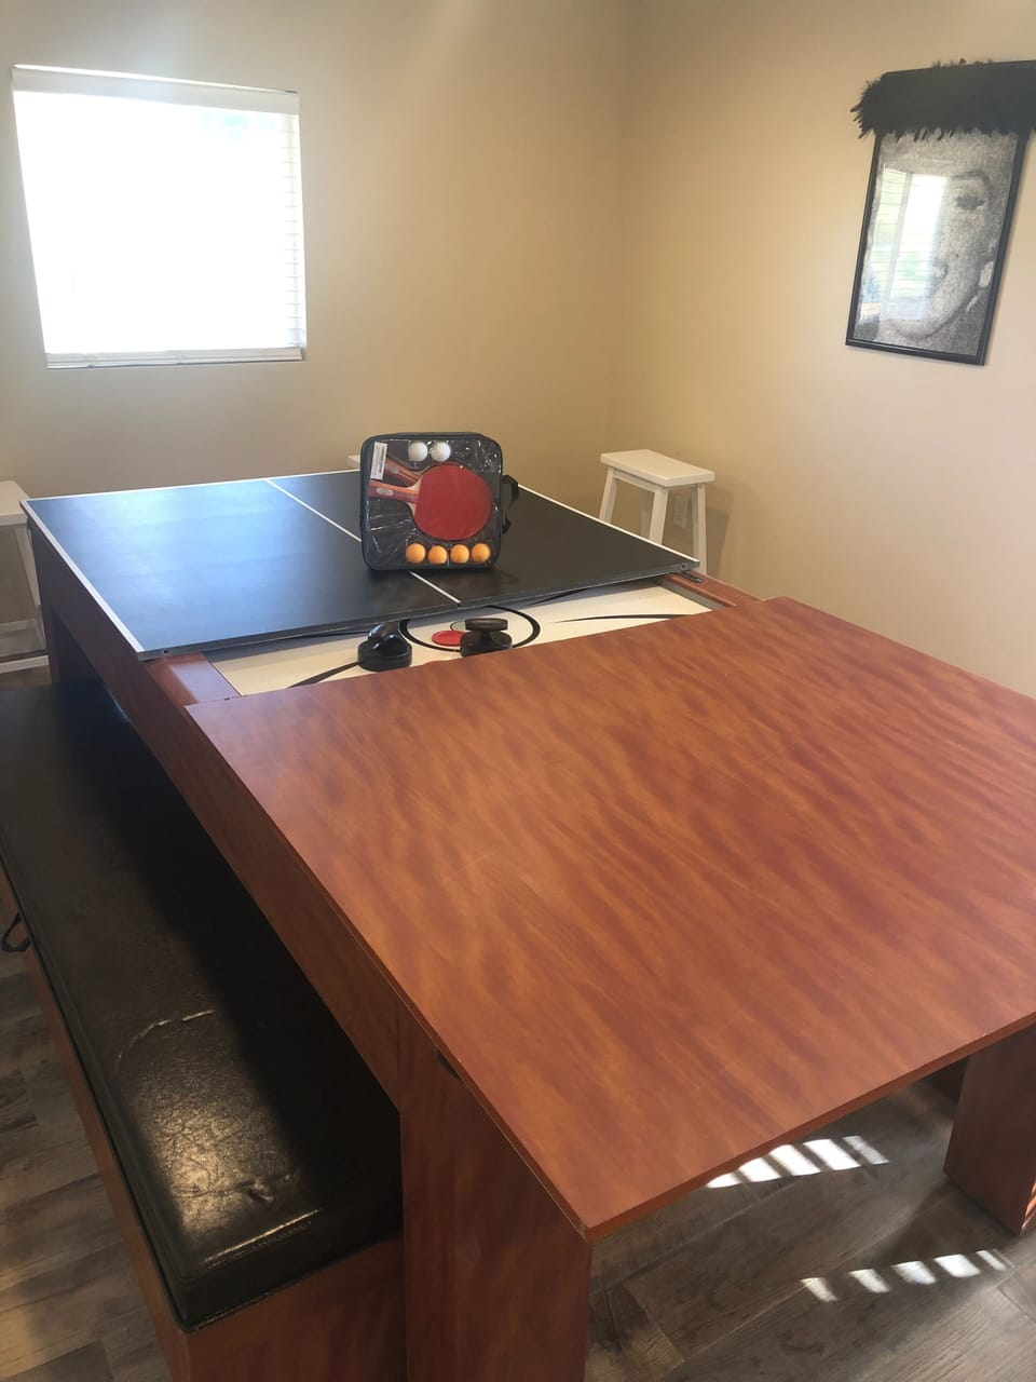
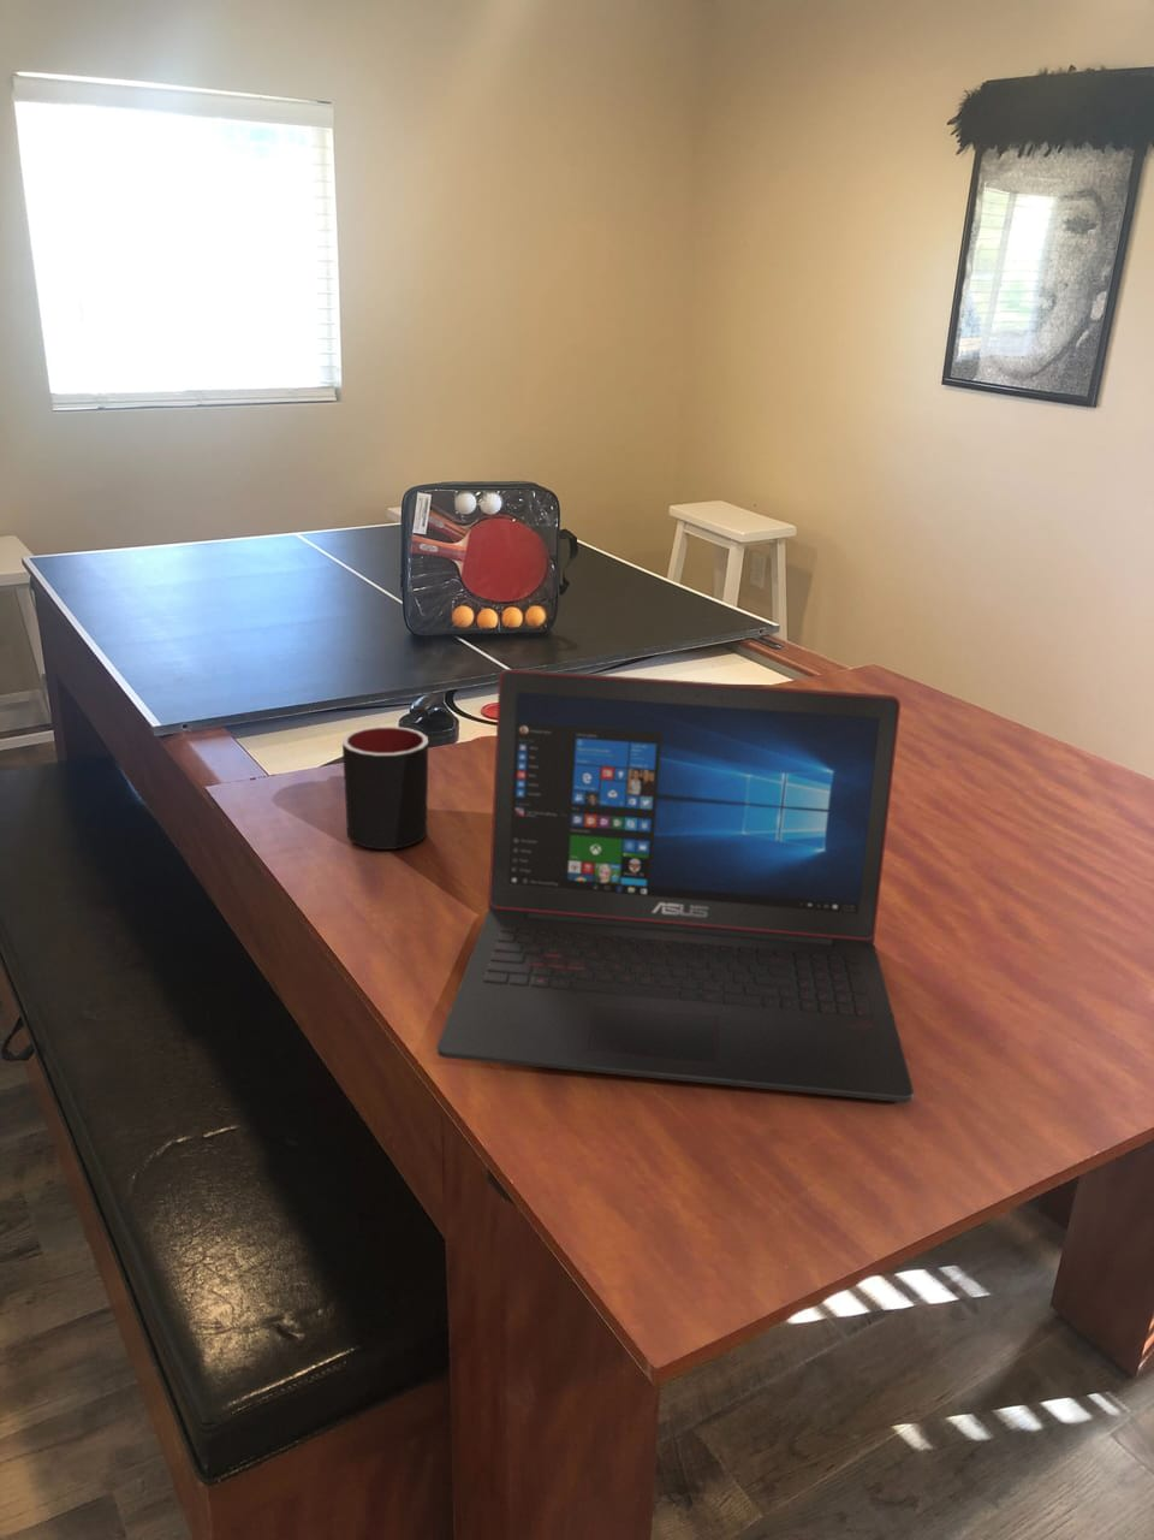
+ laptop [435,668,915,1103]
+ mug [342,725,429,850]
